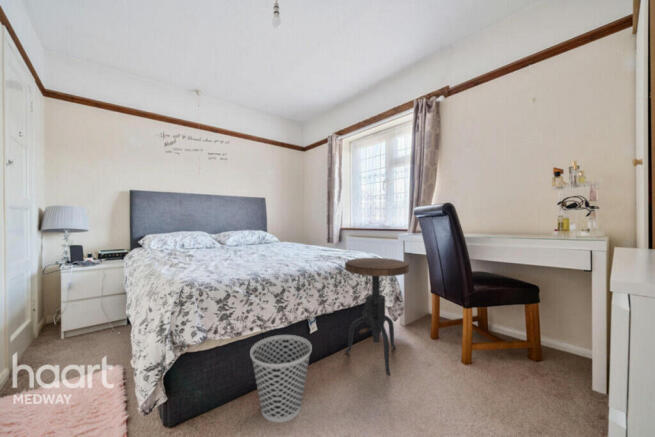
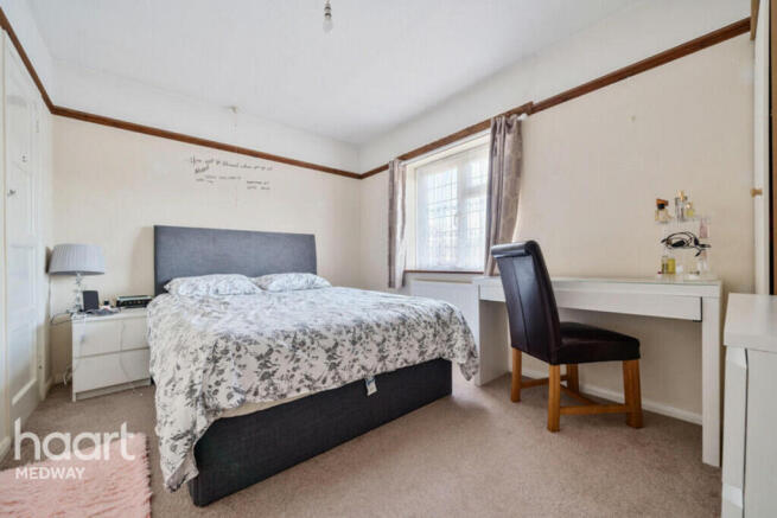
- side table [344,257,410,376]
- wastebasket [249,334,313,423]
